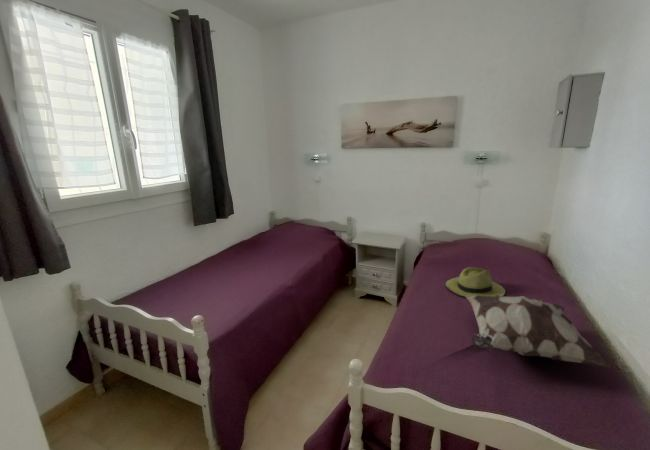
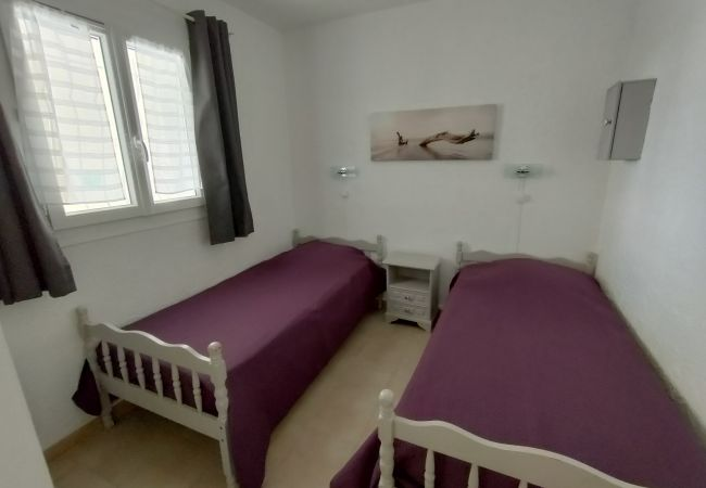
- decorative pillow [464,295,612,368]
- straw hat [445,266,506,297]
